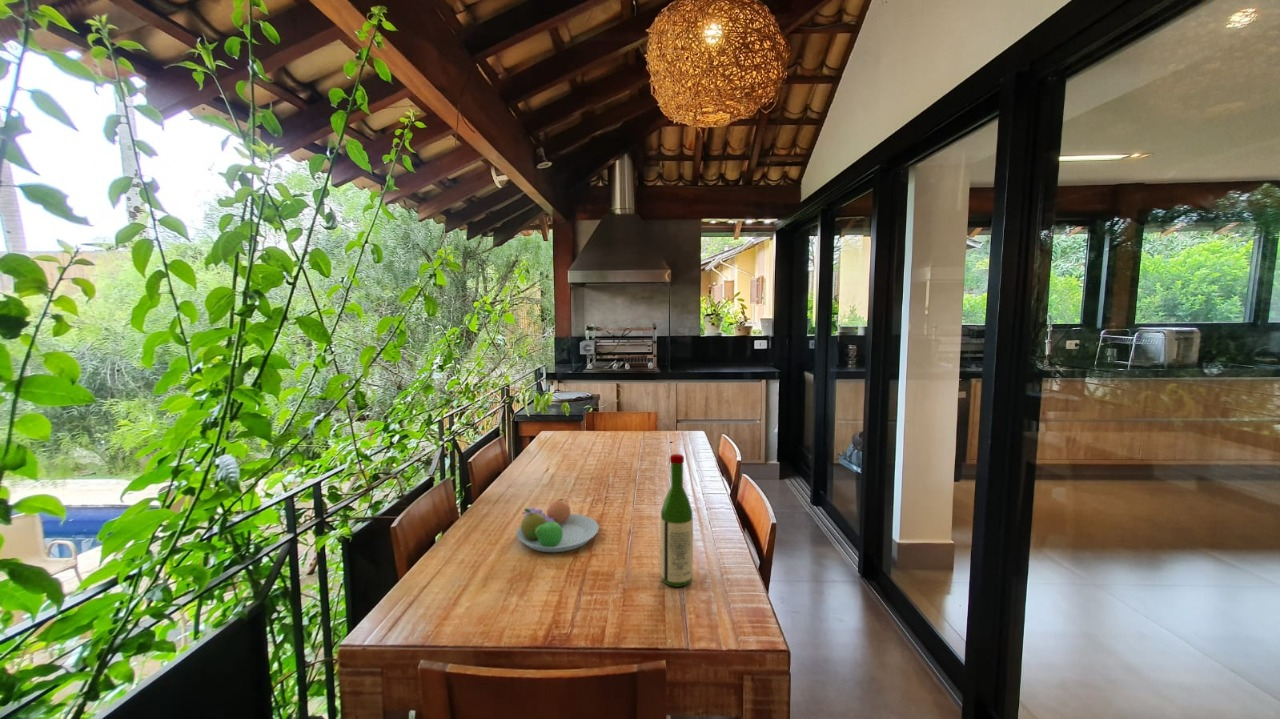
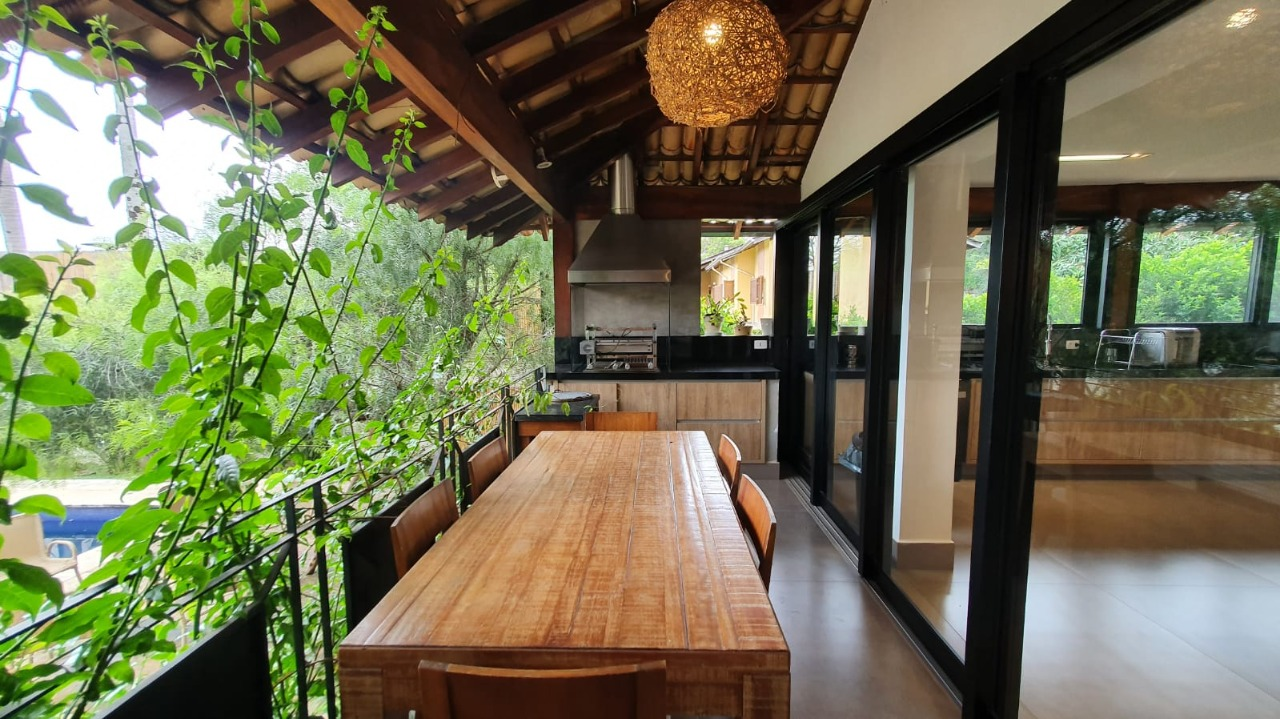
- wine bottle [659,453,694,588]
- fruit bowl [515,498,600,553]
